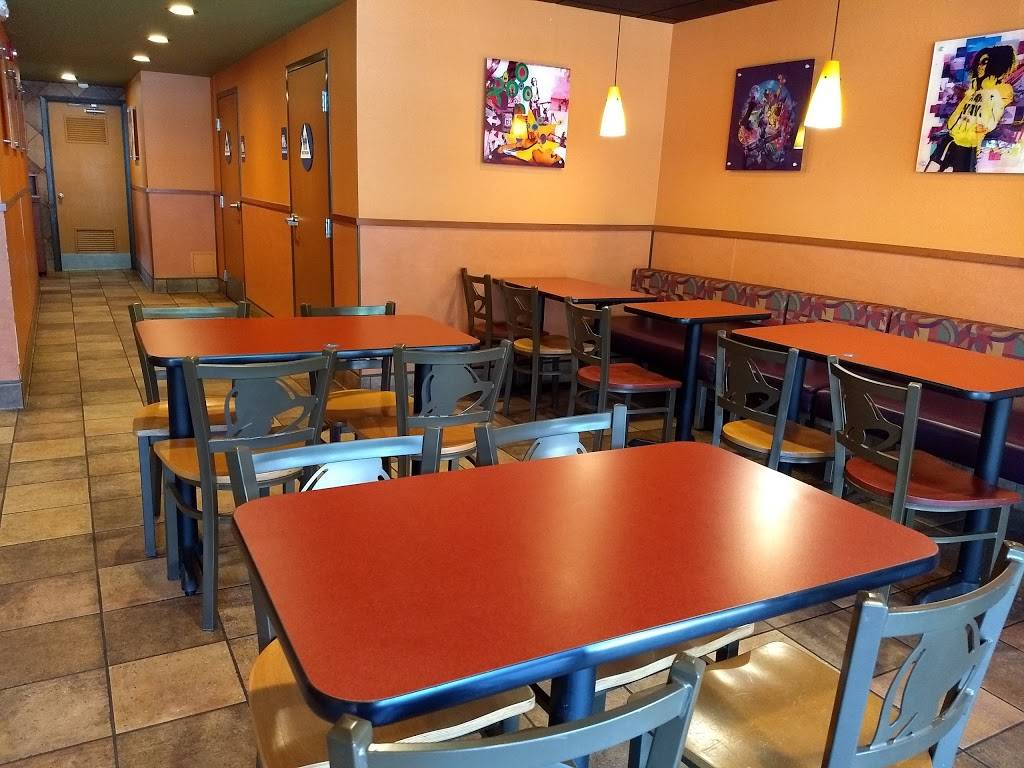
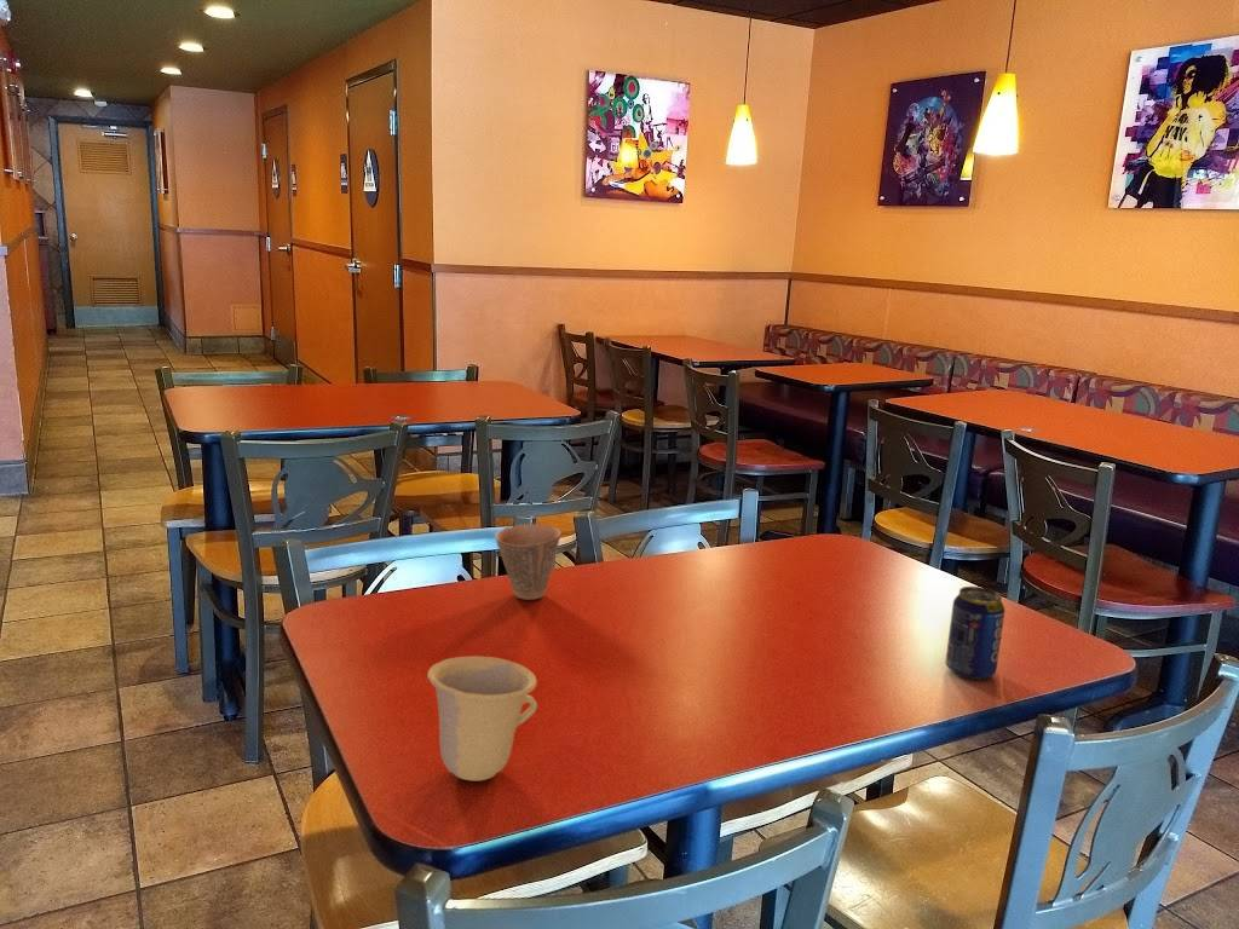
+ pop [945,585,1005,681]
+ cup [426,654,538,781]
+ cup [495,523,561,601]
